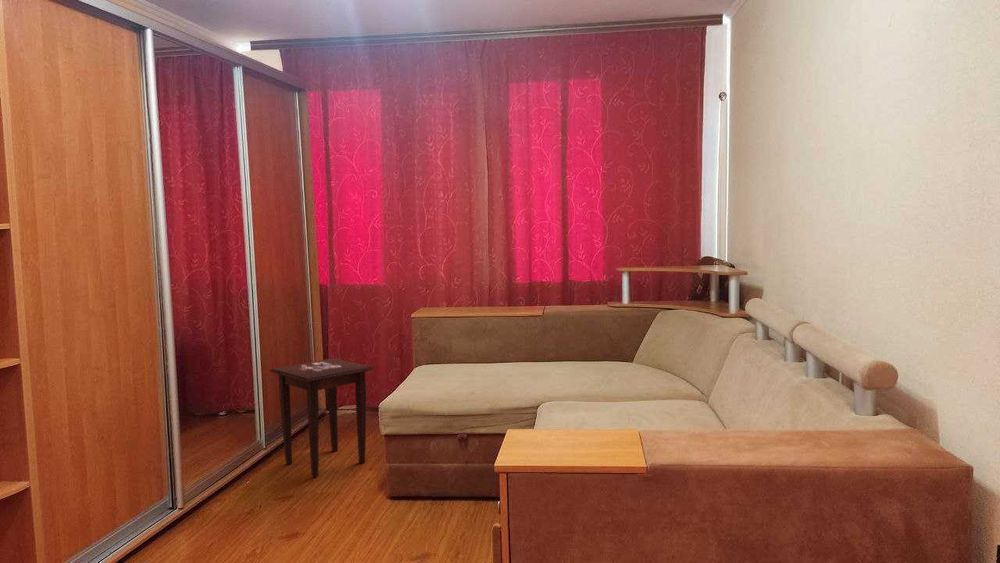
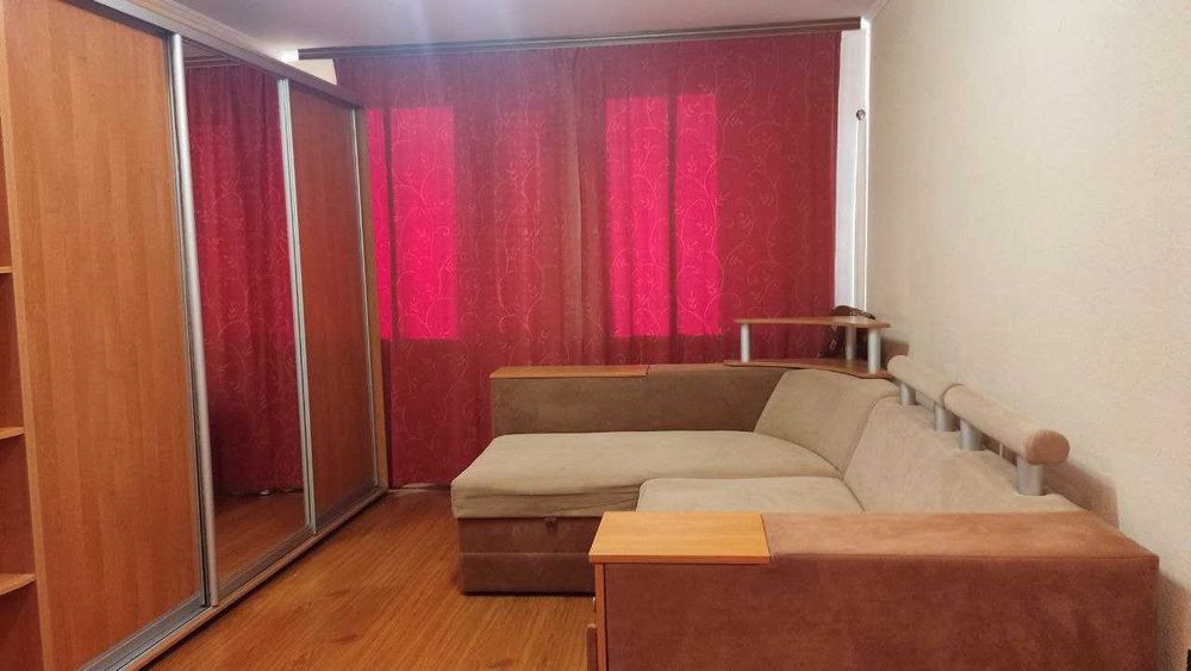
- side table [269,357,375,478]
